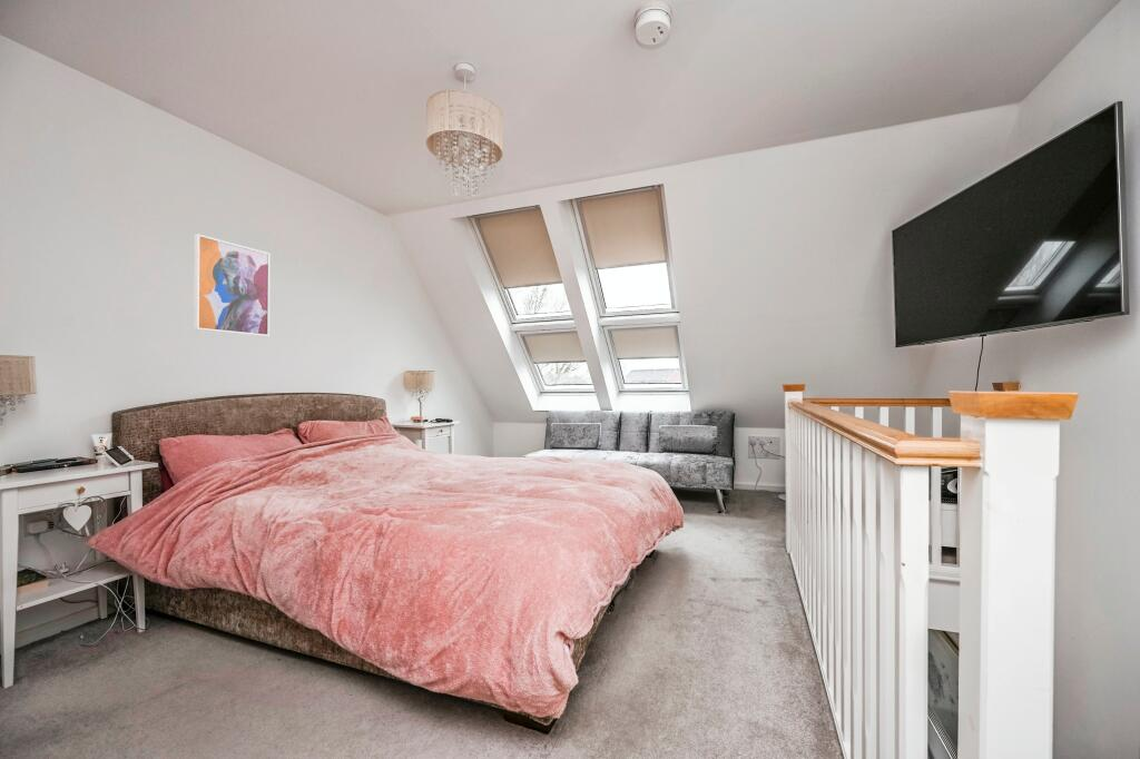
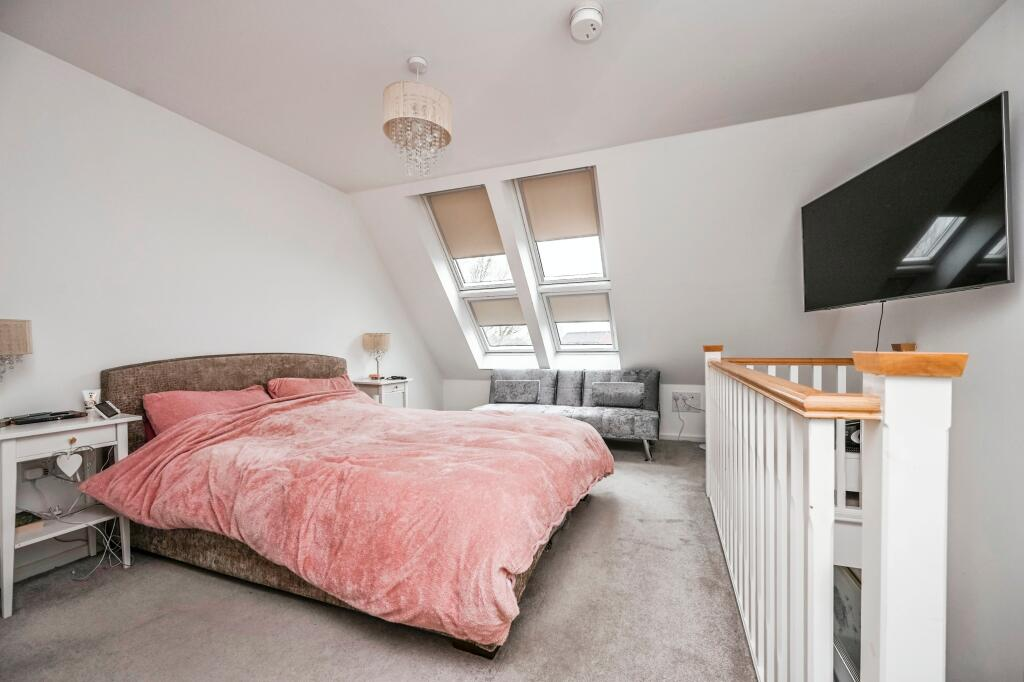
- wall art [193,234,271,337]
